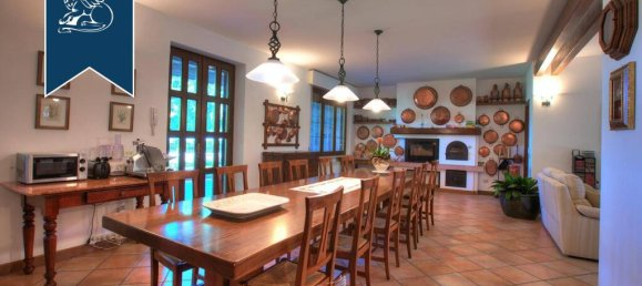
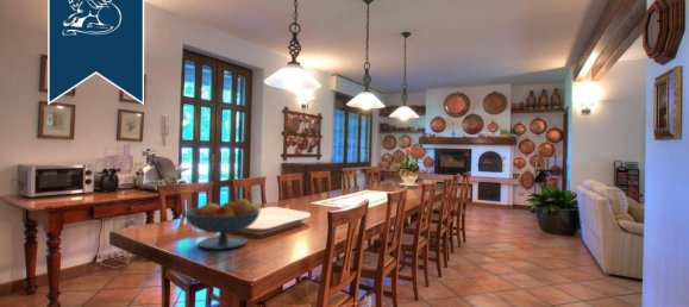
+ fruit bowl [183,198,262,251]
